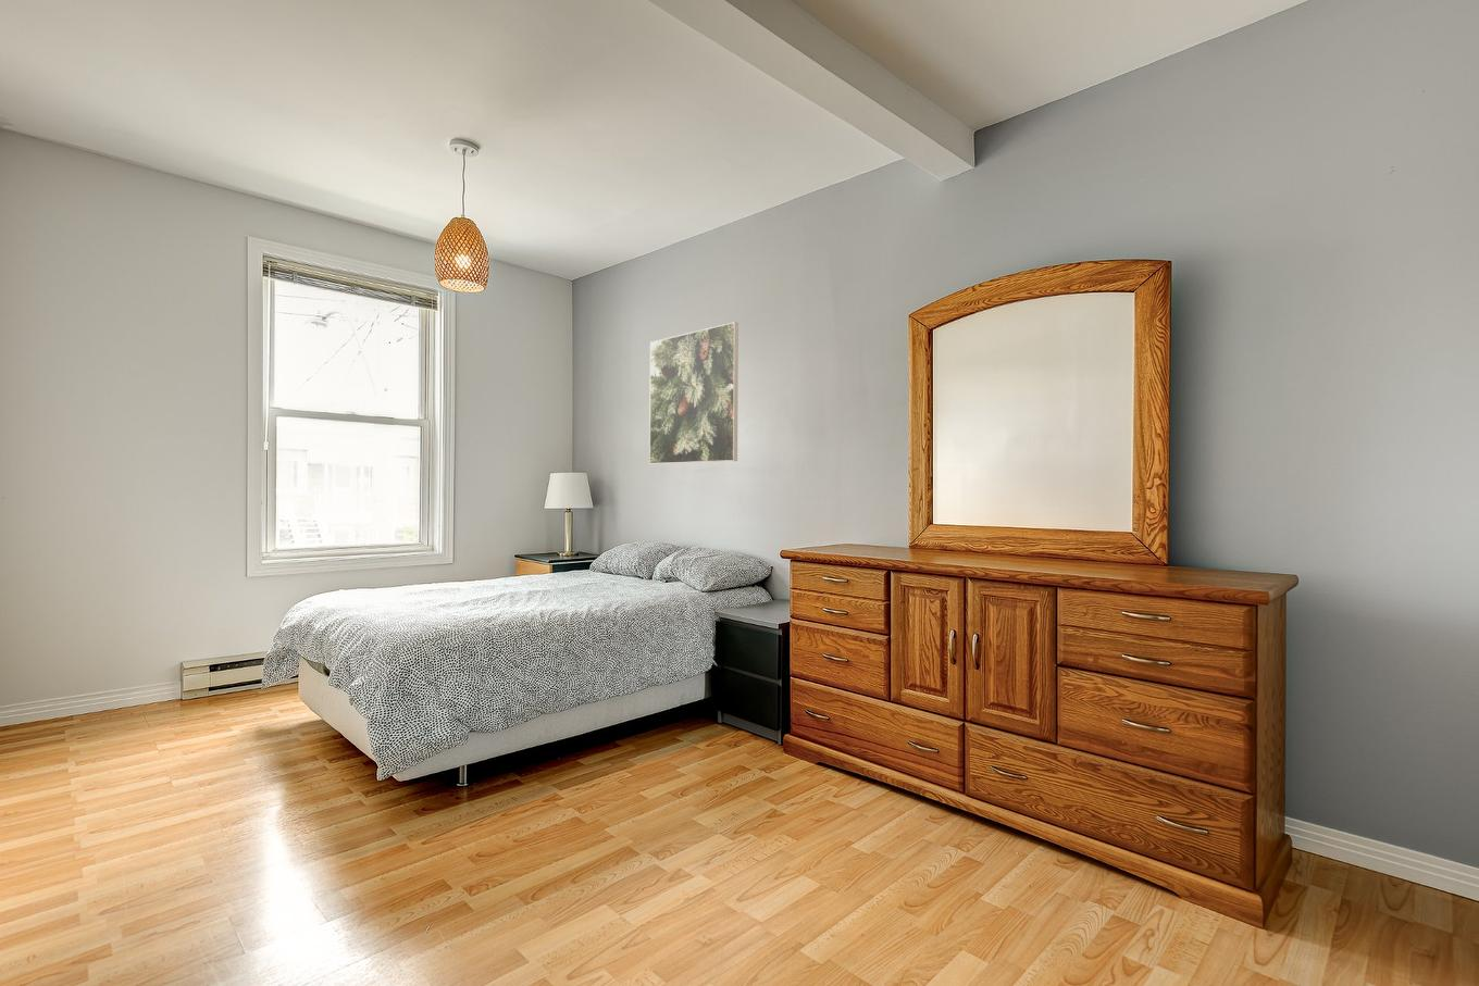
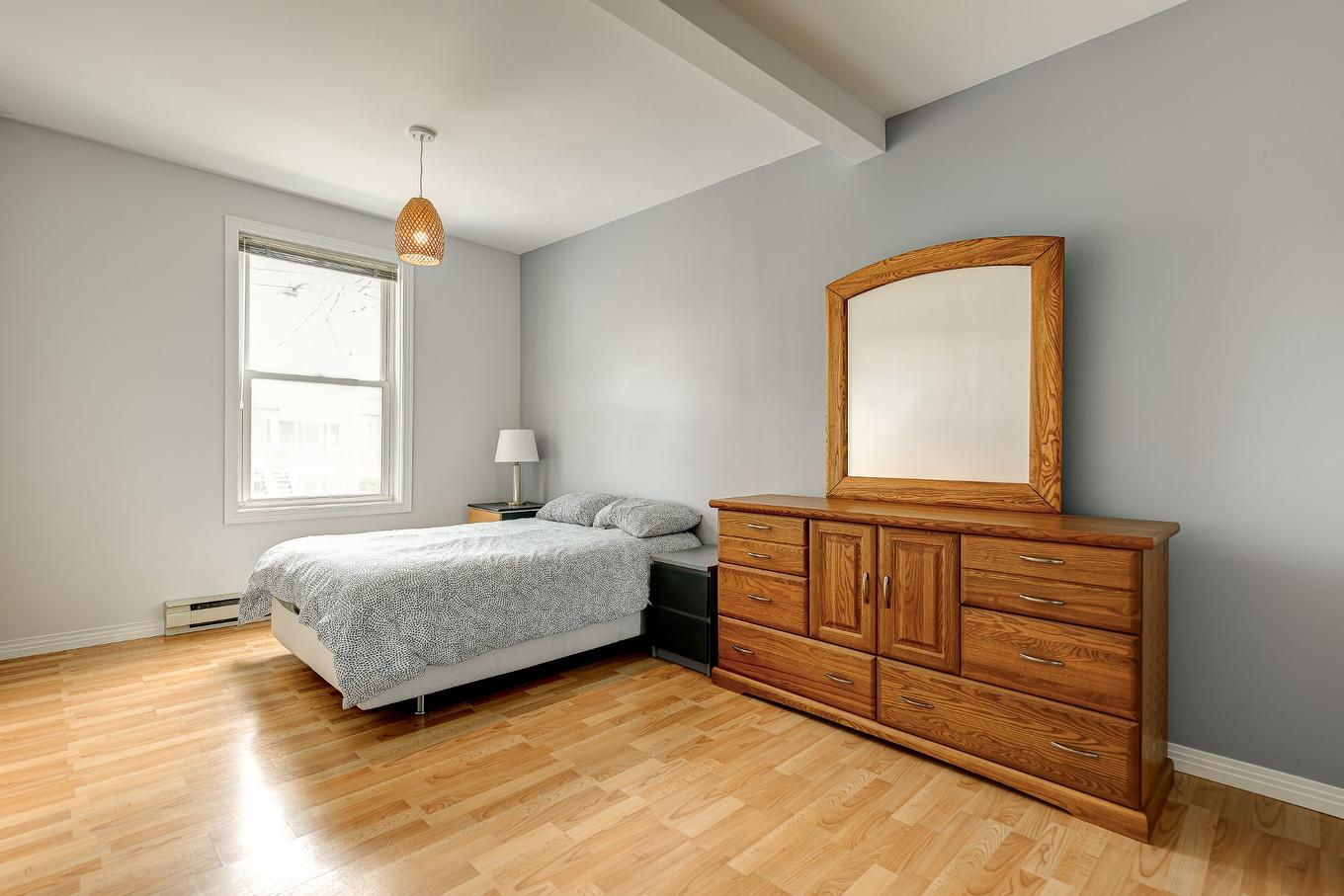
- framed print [648,320,740,465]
